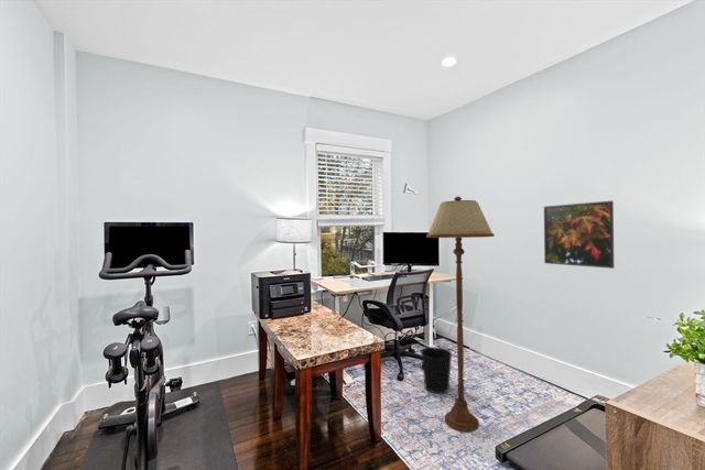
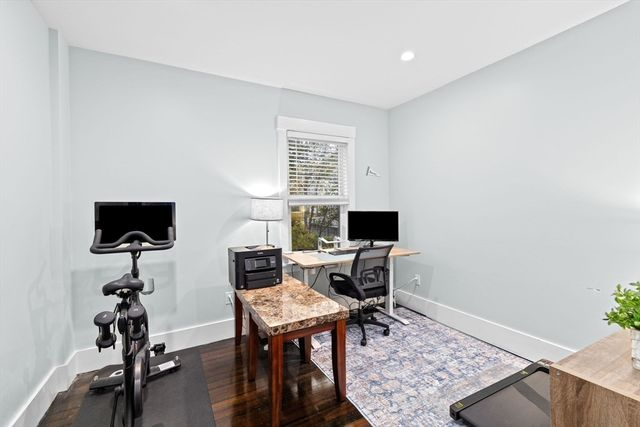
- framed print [543,199,615,270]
- floor lamp [425,196,496,433]
- wastebasket [420,347,453,394]
